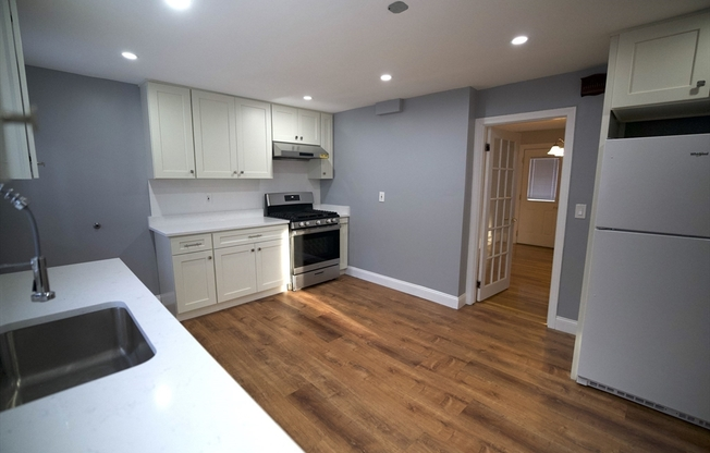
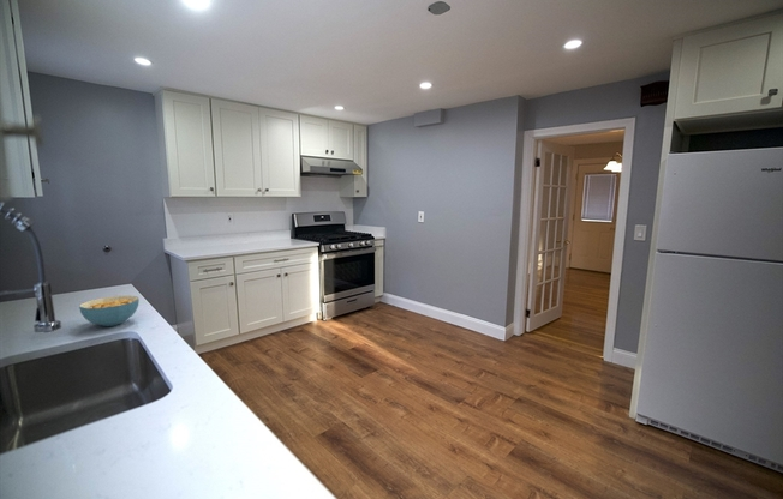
+ cereal bowl [78,295,141,327]
